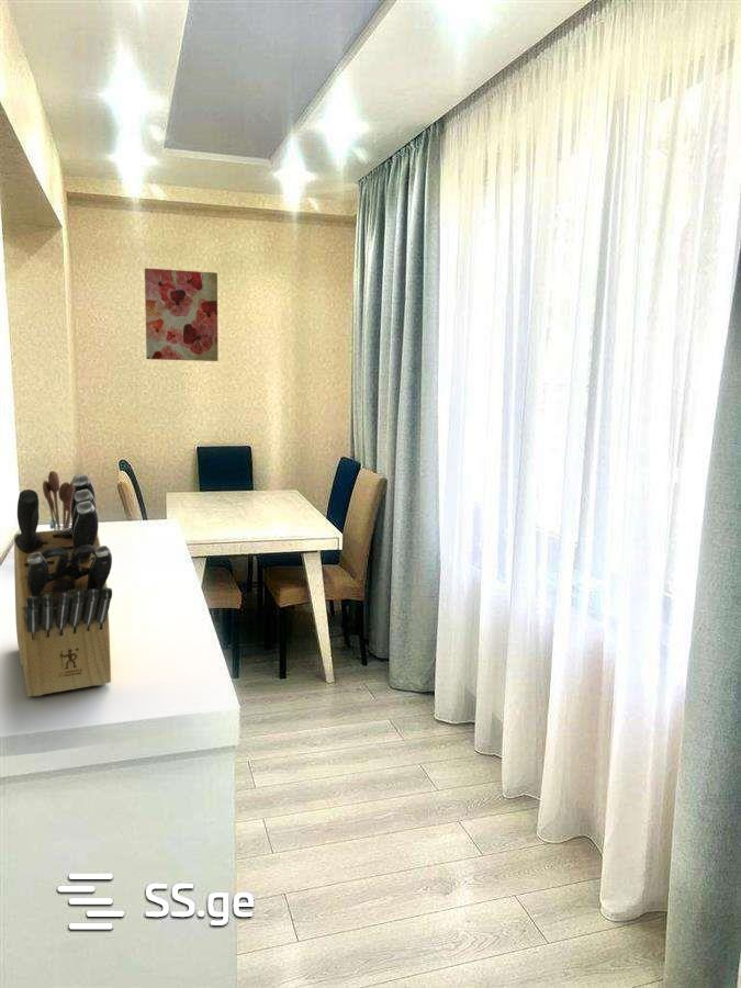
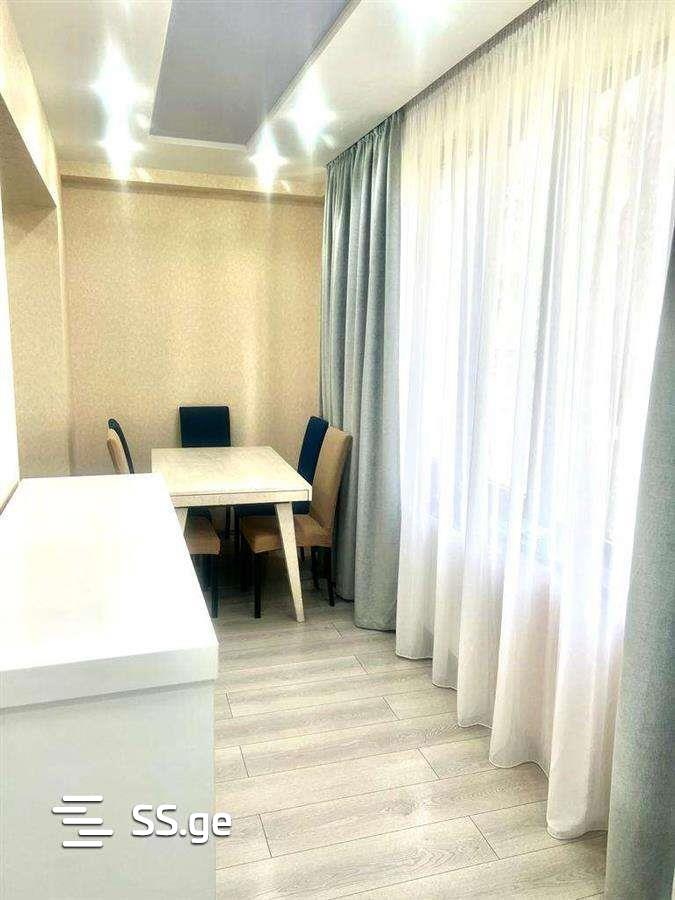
- wall art [144,267,220,362]
- utensil holder [42,470,75,530]
- knife block [13,473,113,697]
